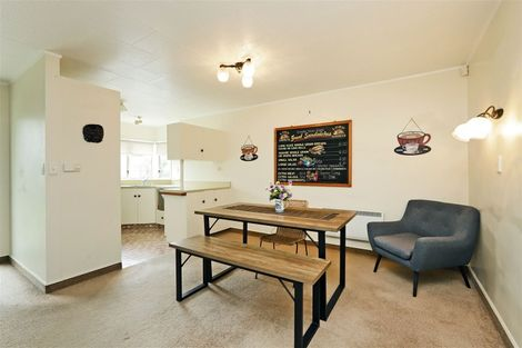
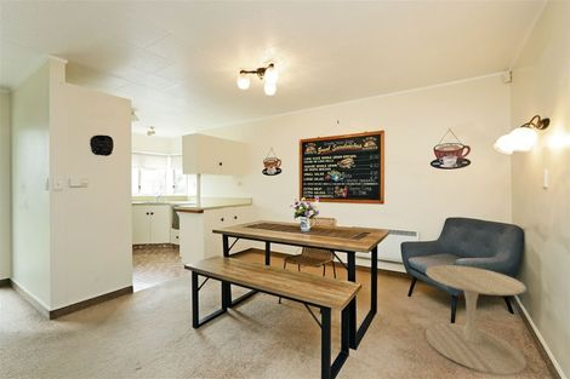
+ side table [424,264,528,375]
